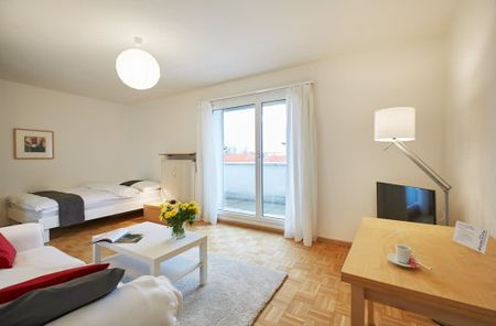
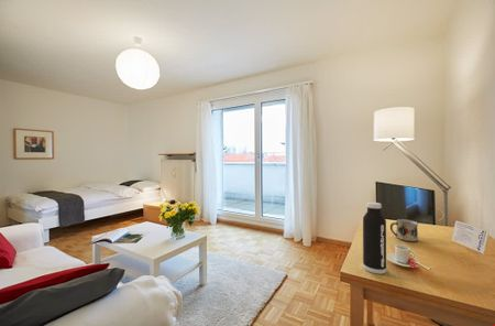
+ water bottle [362,202,387,275]
+ mug [389,218,419,242]
